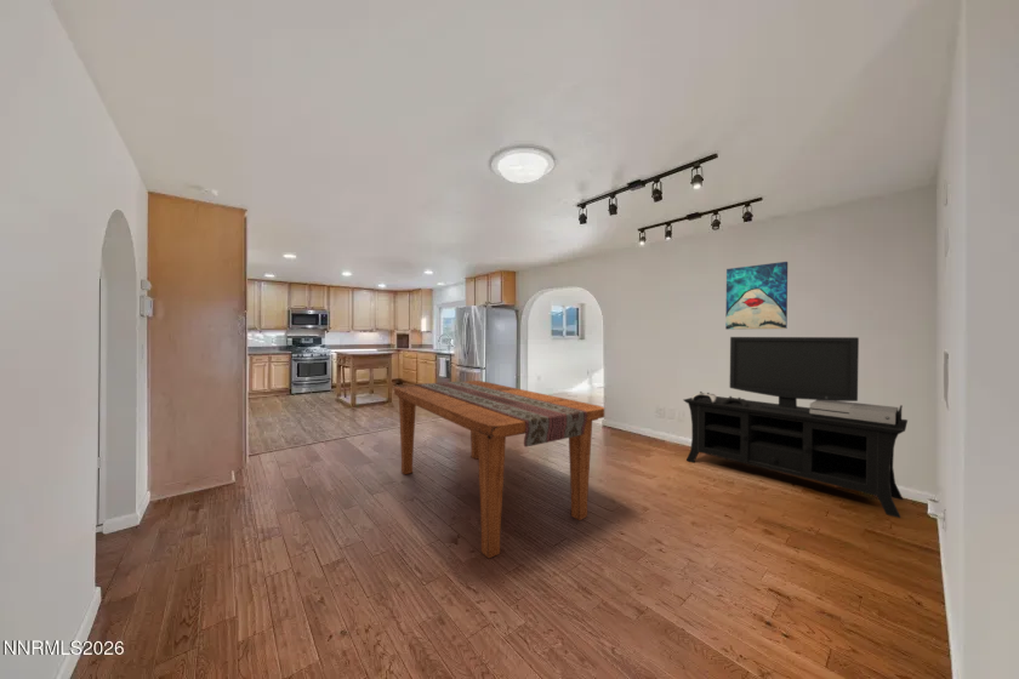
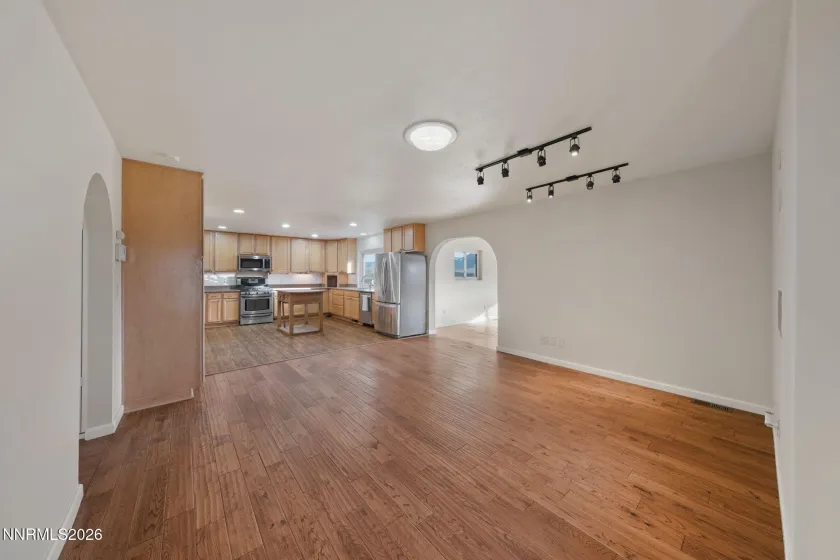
- media console [683,336,909,519]
- dining table [393,380,605,560]
- wall art [724,261,789,331]
